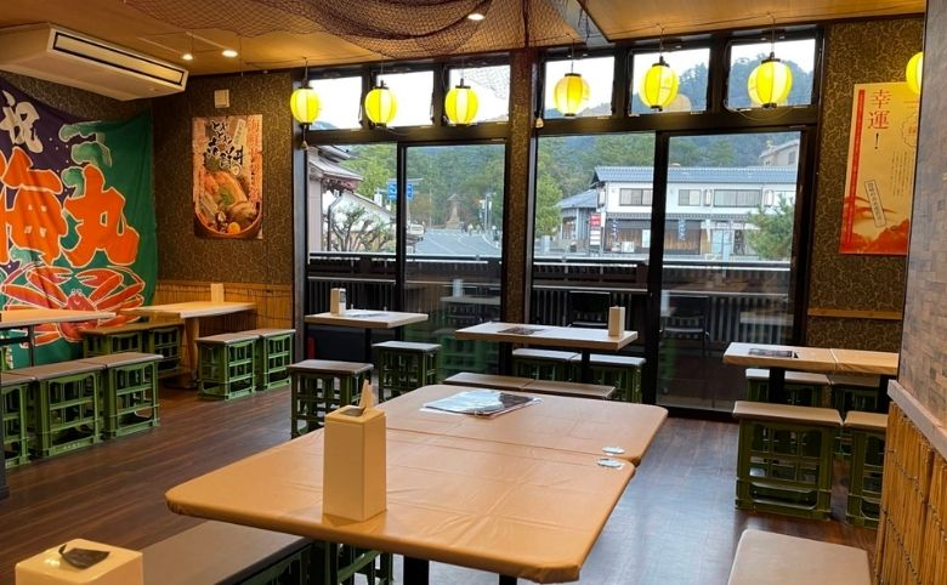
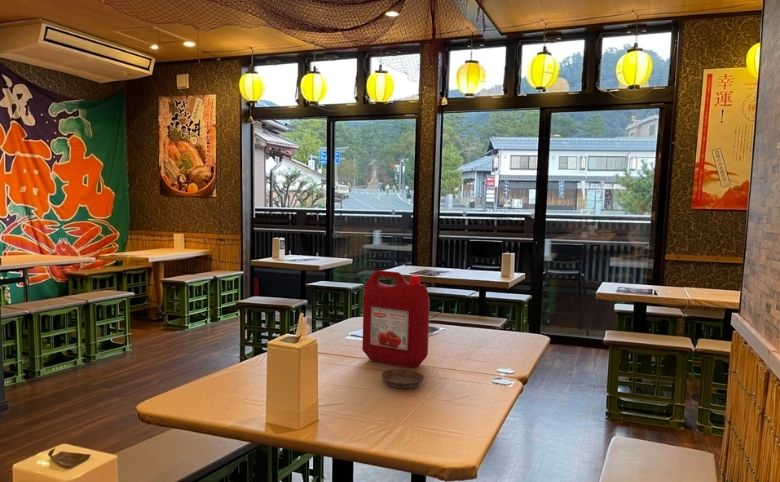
+ ketchup jug [361,269,431,368]
+ saucer [380,368,425,389]
